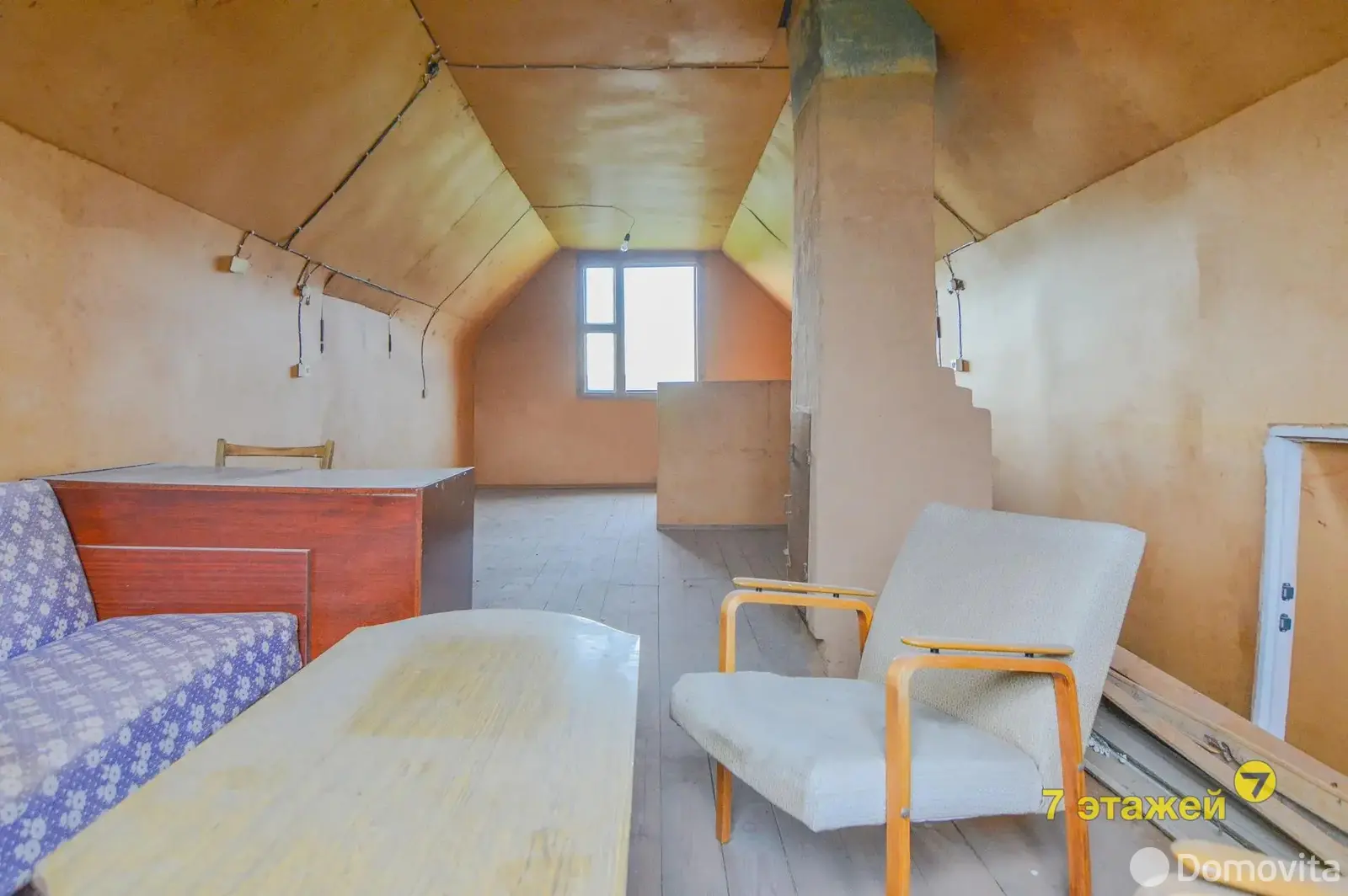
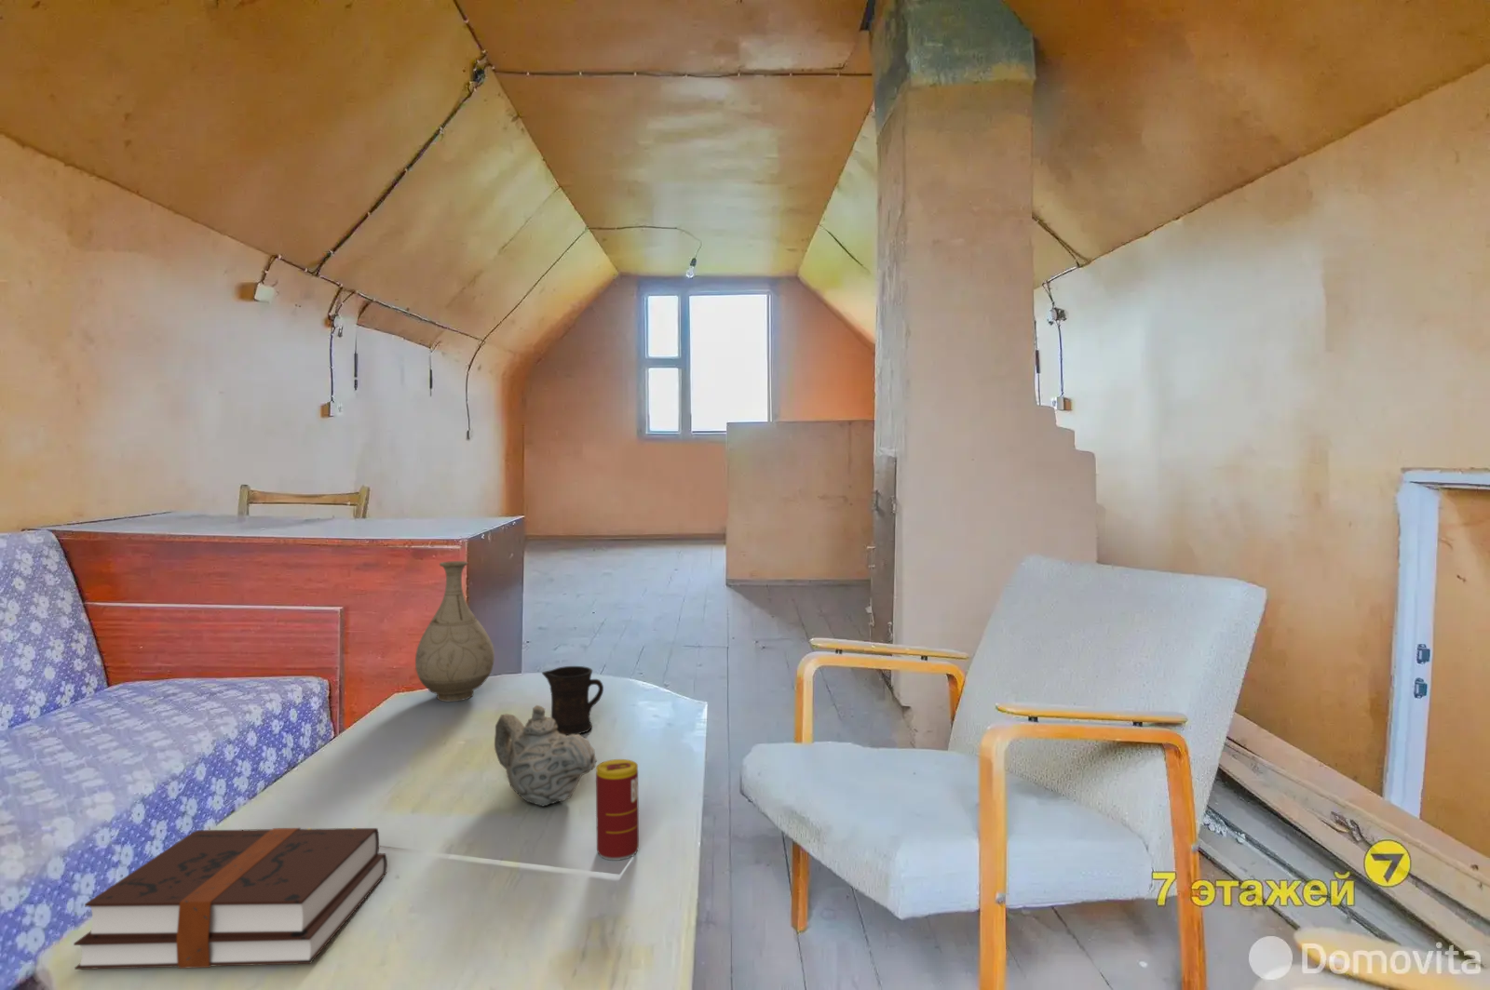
+ mug [541,665,605,736]
+ hardback book [73,826,388,970]
+ vase [415,560,495,703]
+ beverage can [595,758,640,862]
+ teapot [494,704,598,808]
